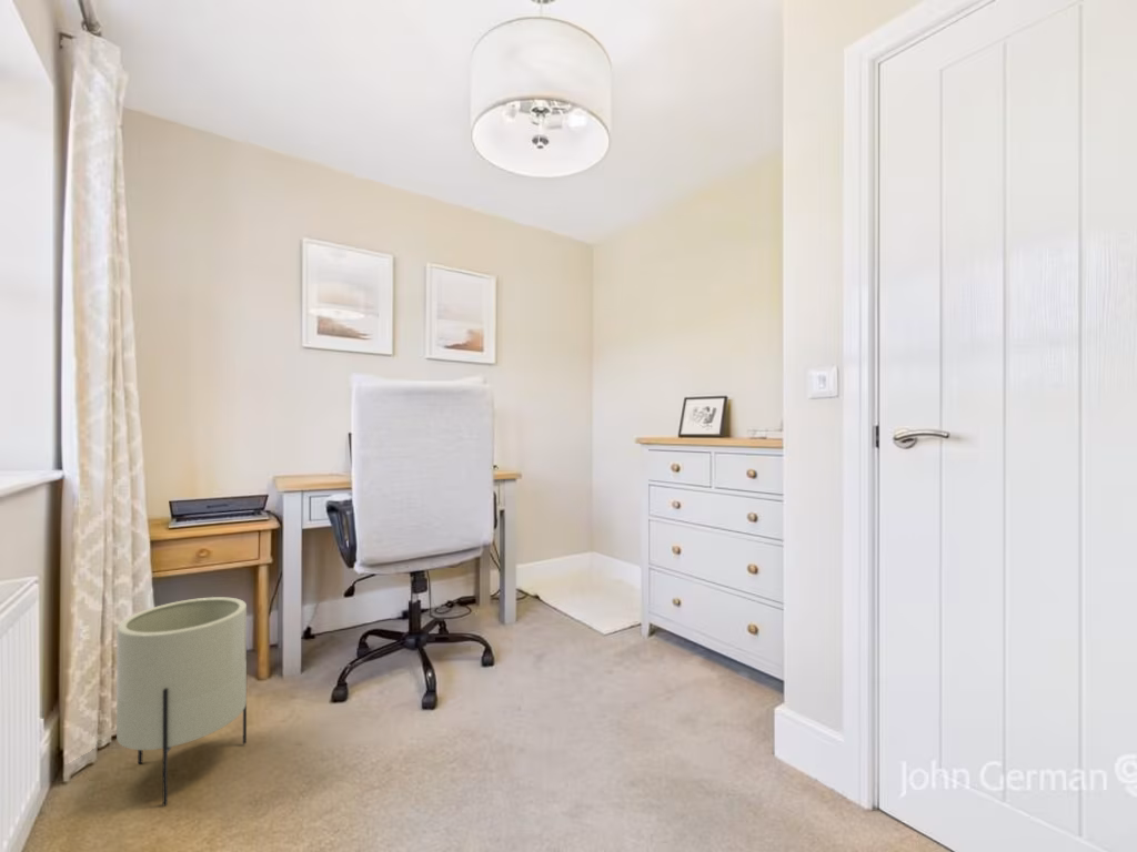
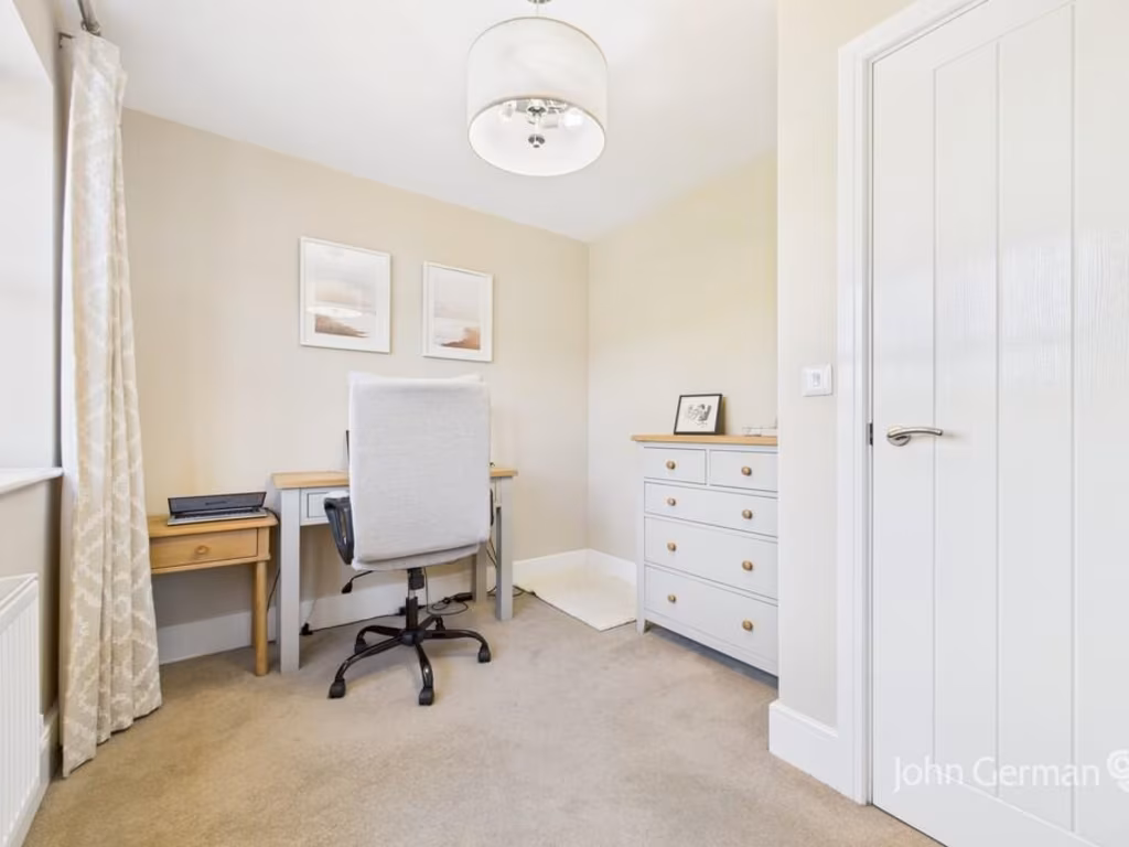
- planter [115,596,248,808]
